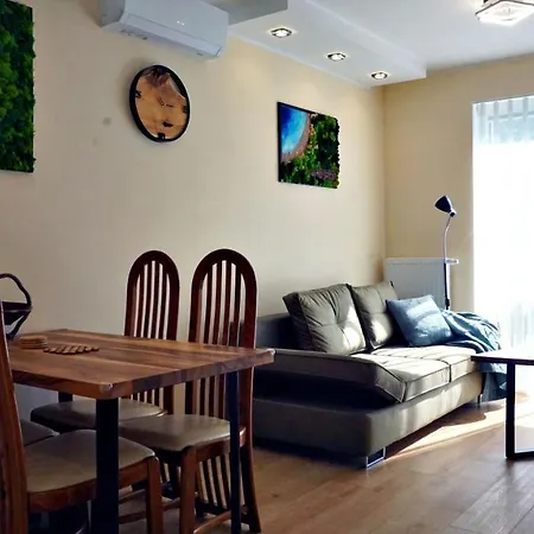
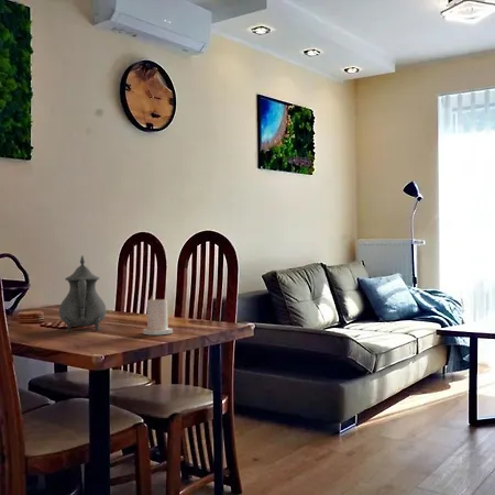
+ teapot [58,254,108,333]
+ candle [142,295,174,336]
